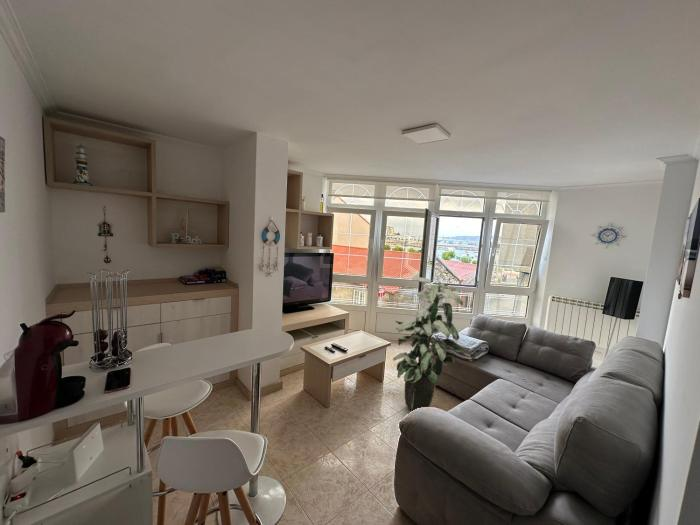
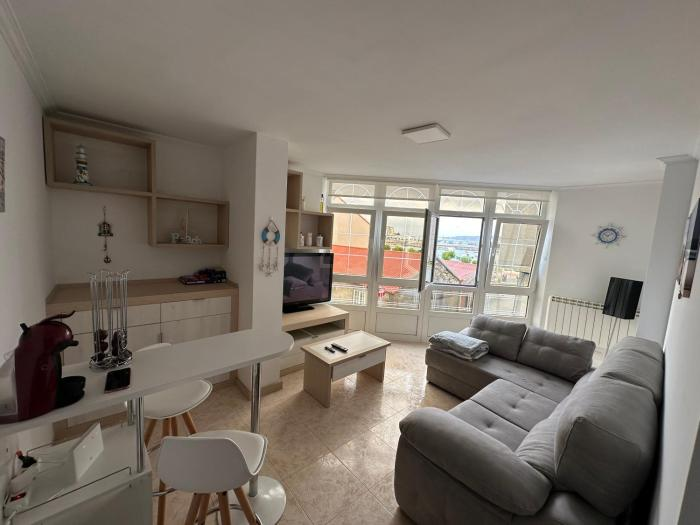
- indoor plant [392,276,466,412]
